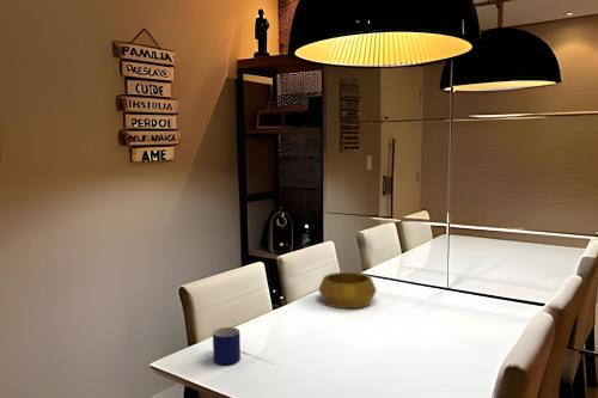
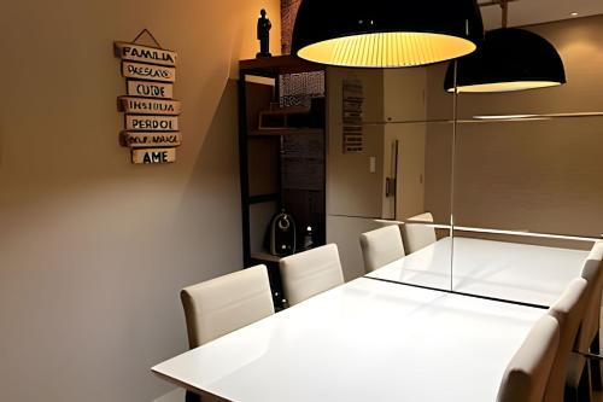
- mug [212,326,242,366]
- decorative bowl [318,271,378,310]
